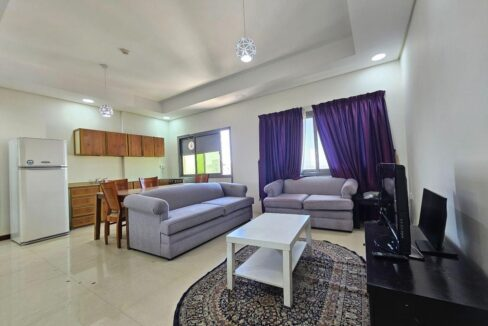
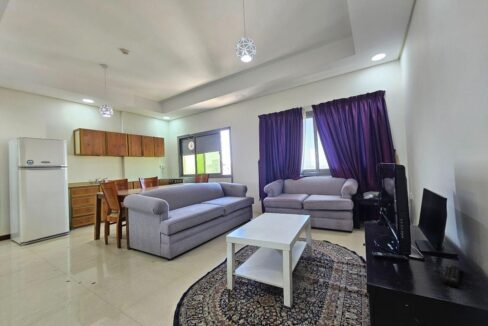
+ remote control [442,264,462,288]
